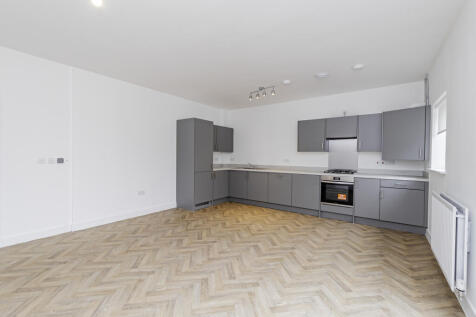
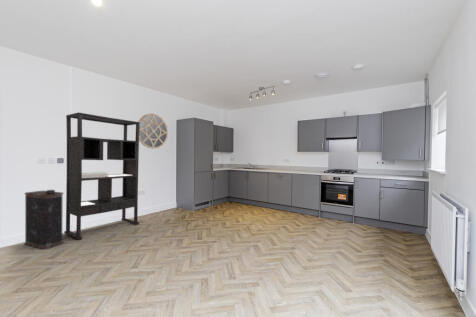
+ shelving unit [63,111,140,241]
+ oil can [23,189,65,250]
+ home mirror [137,113,169,150]
